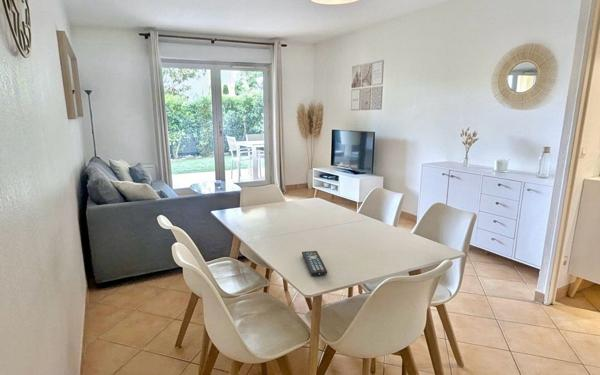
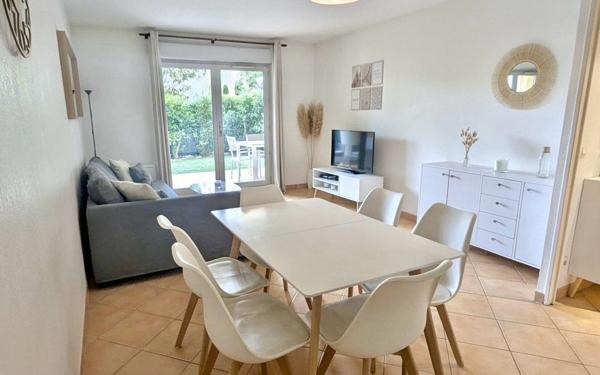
- remote control [301,250,328,277]
